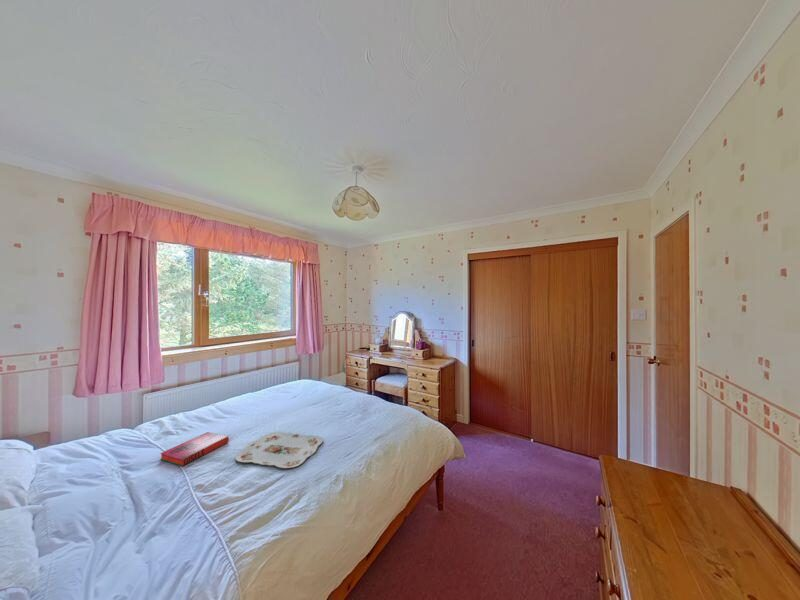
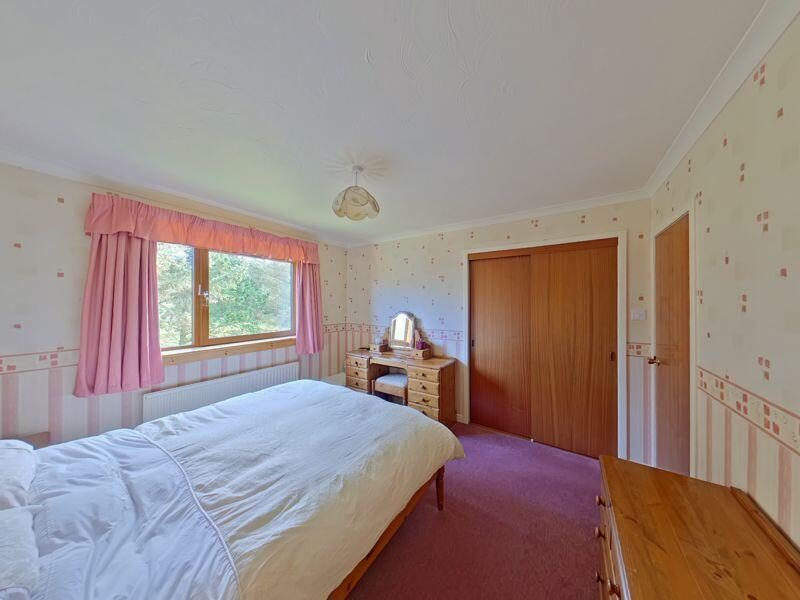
- serving tray [234,431,324,469]
- hardback book [159,431,230,467]
